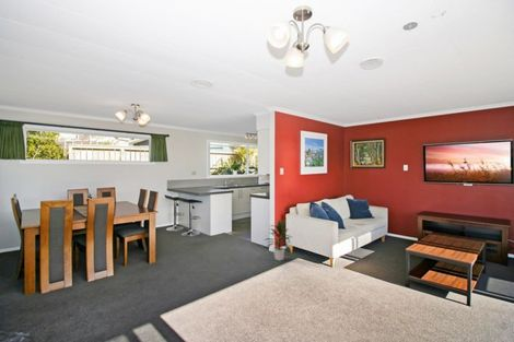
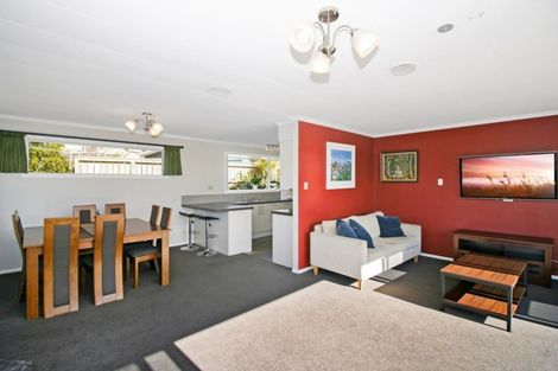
- indoor plant [264,219,292,262]
